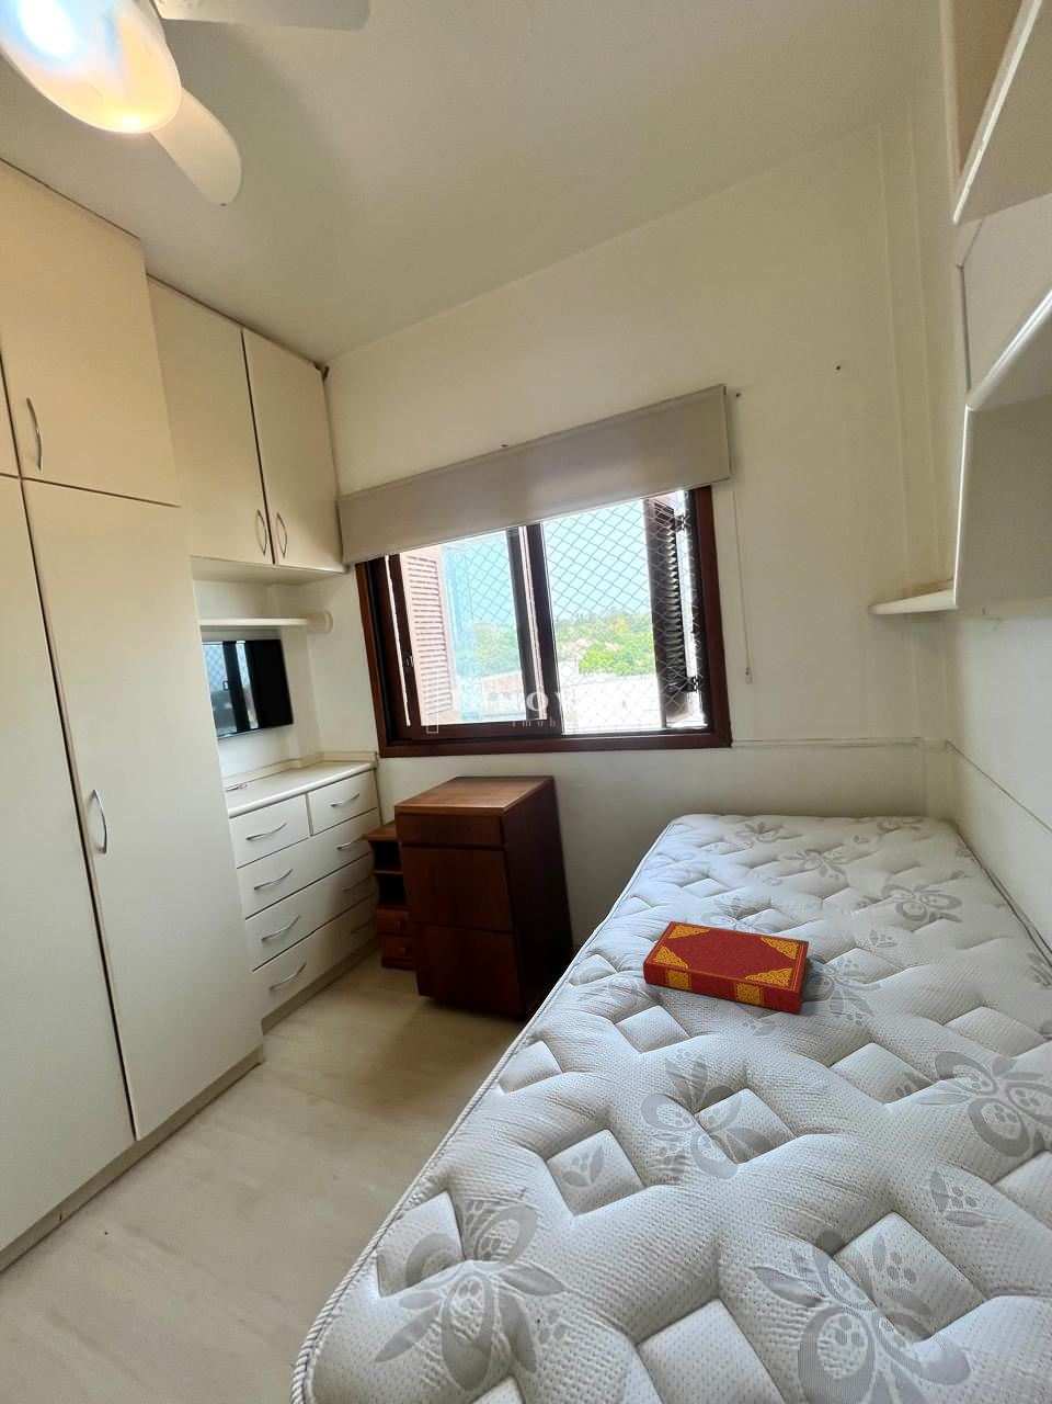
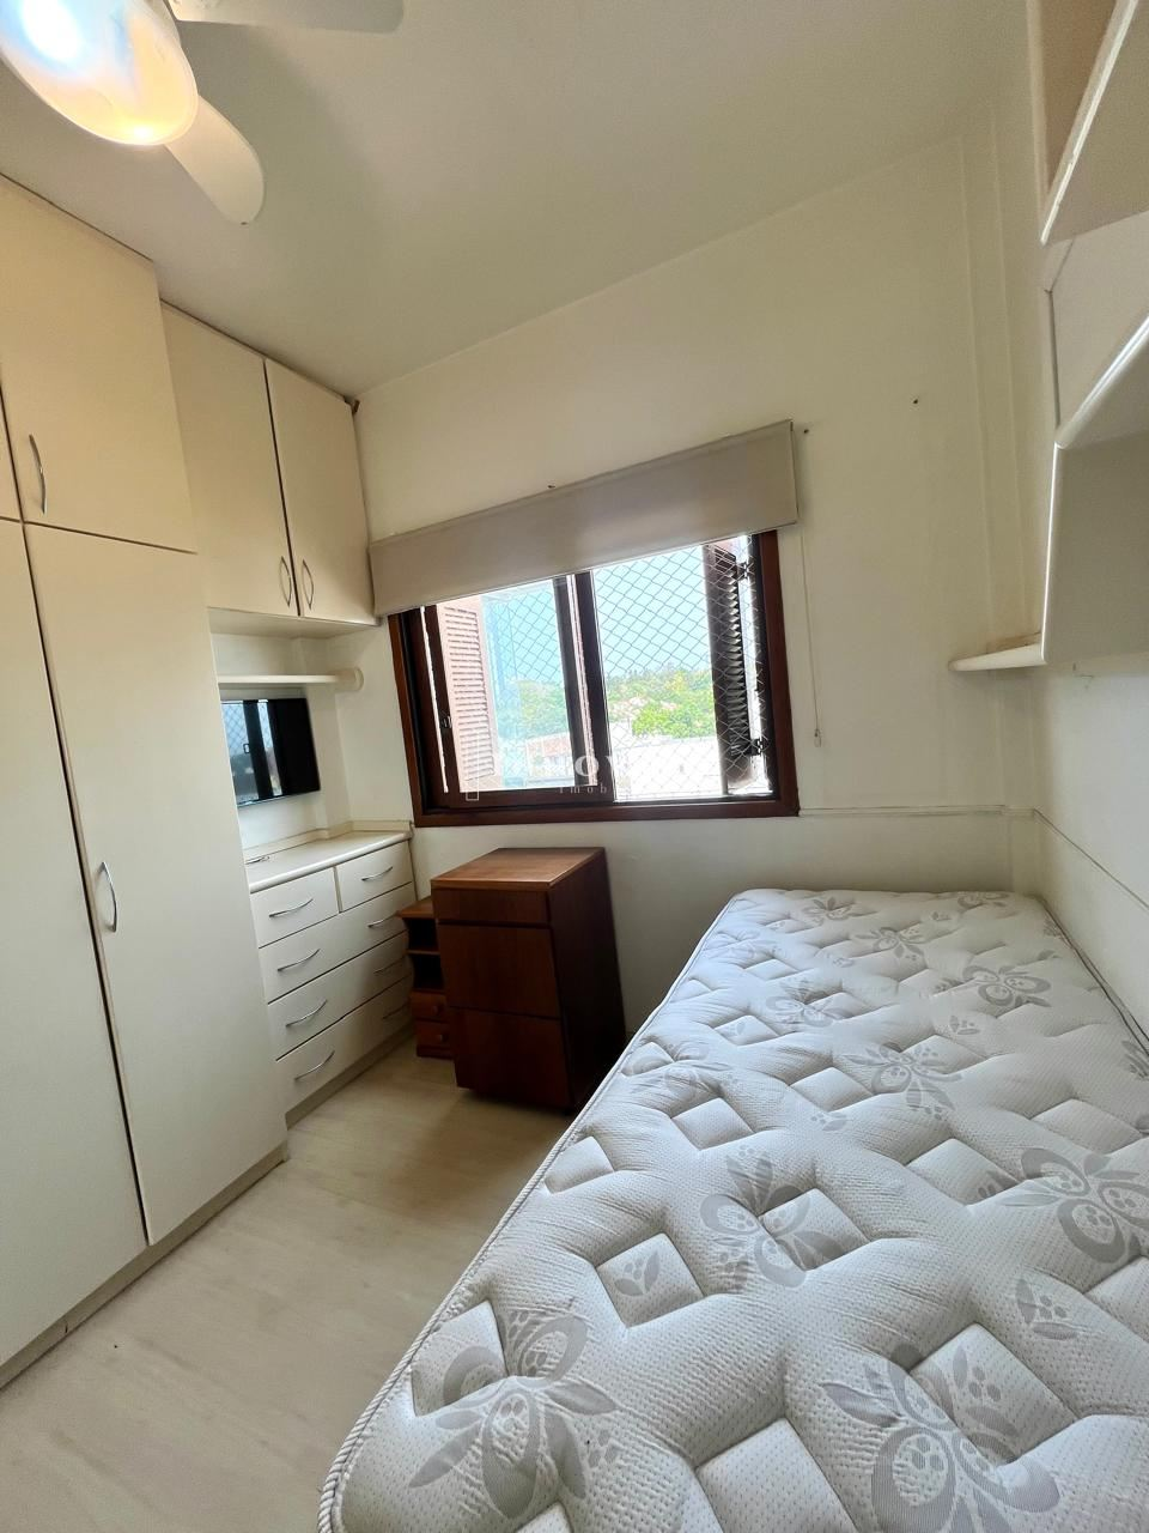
- hardback book [642,920,811,1015]
